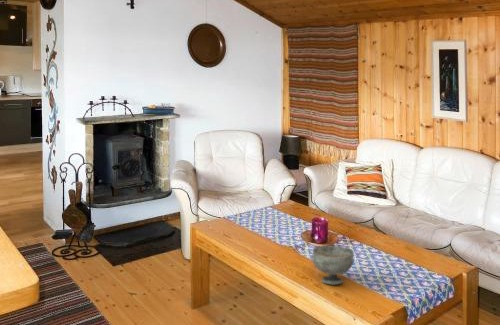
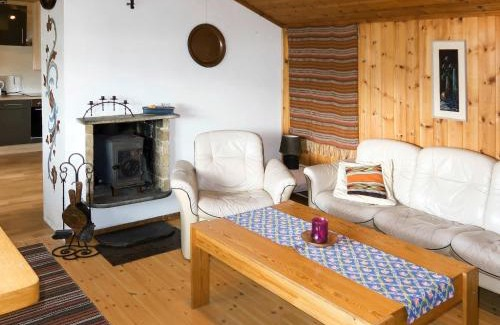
- bowl [311,245,355,286]
